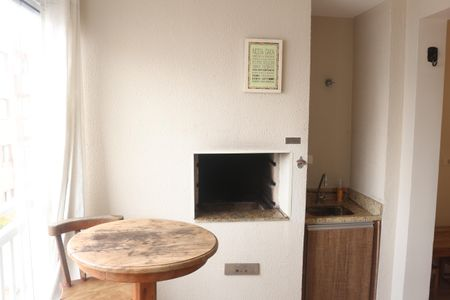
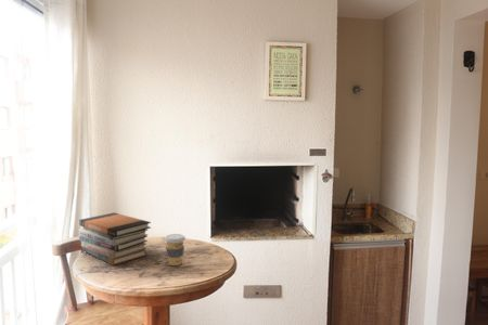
+ book stack [78,211,152,266]
+ coffee cup [164,233,187,266]
